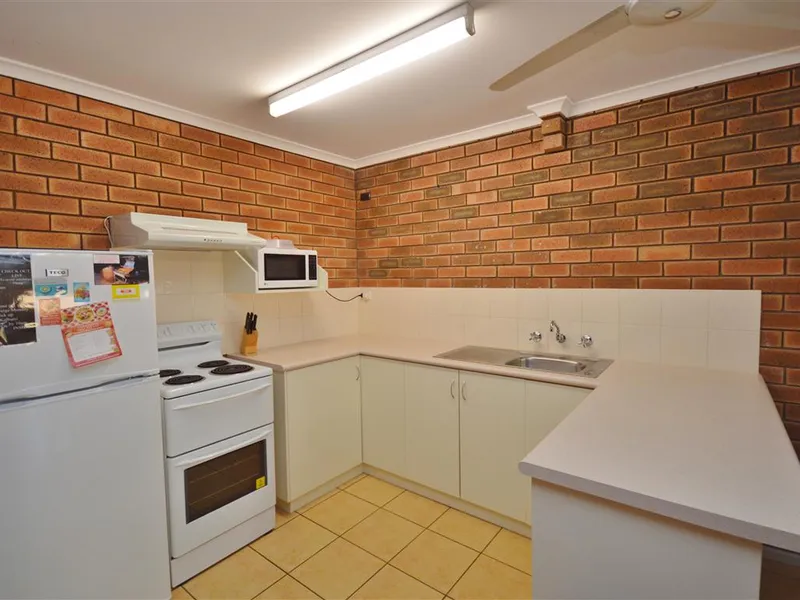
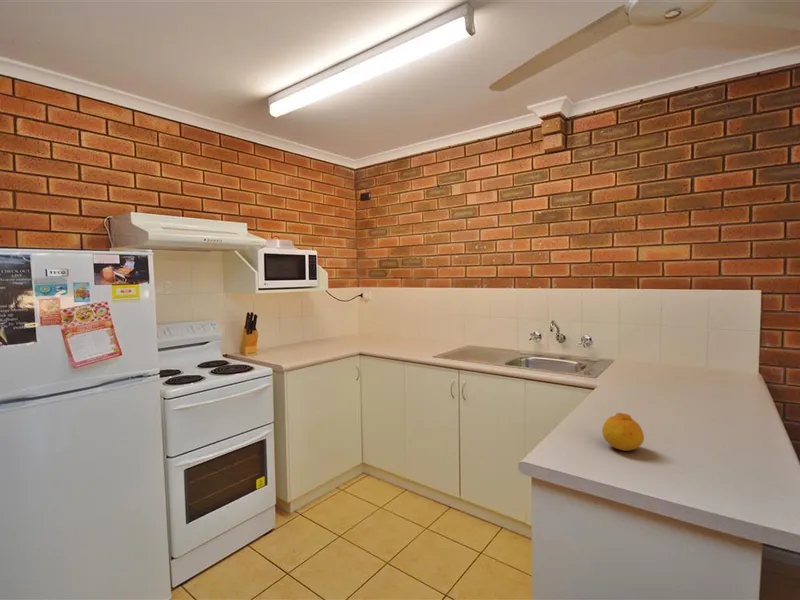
+ fruit [601,412,645,452]
